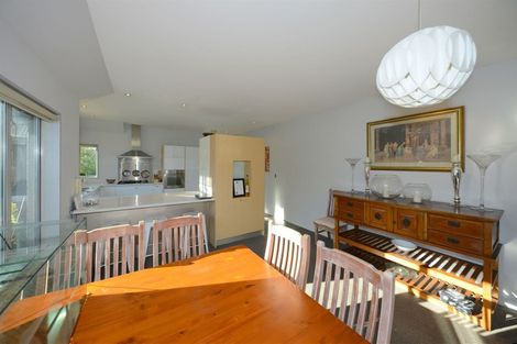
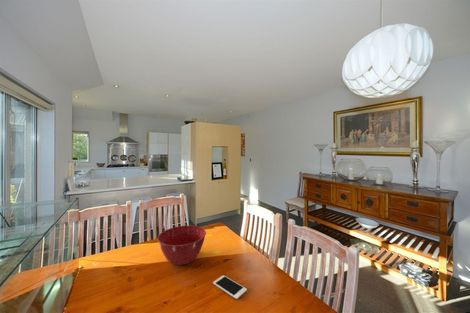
+ cell phone [212,274,248,300]
+ mixing bowl [157,225,207,266]
